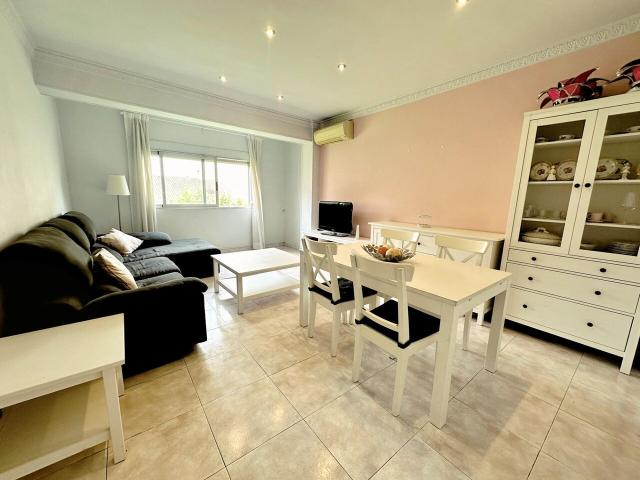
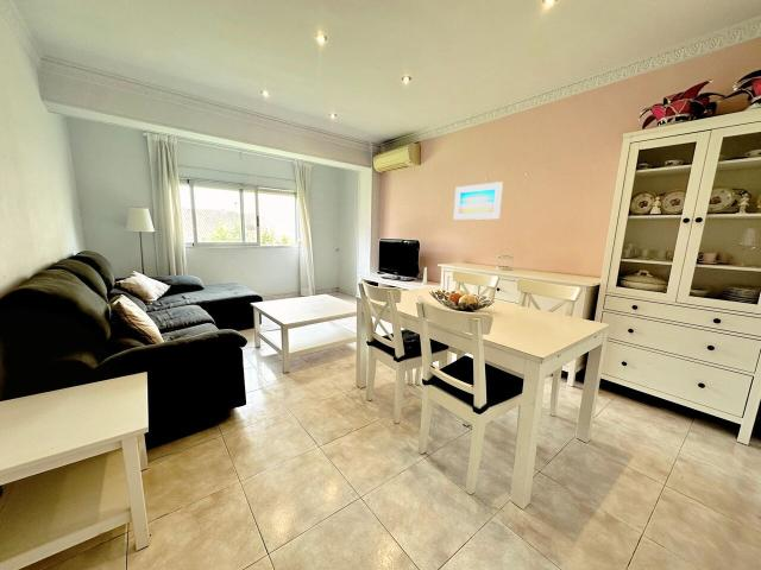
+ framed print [452,180,504,221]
